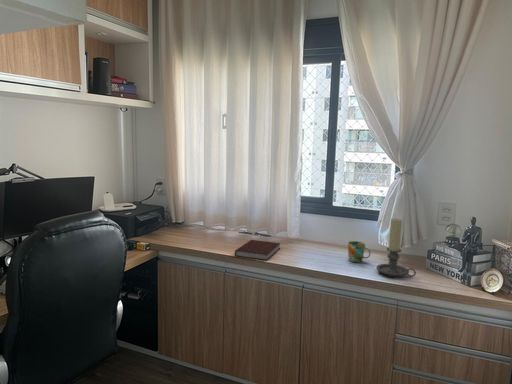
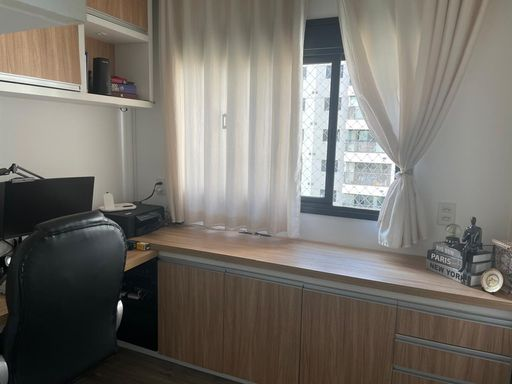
- notebook [234,239,282,261]
- mug [347,240,371,263]
- candle holder [376,217,417,278]
